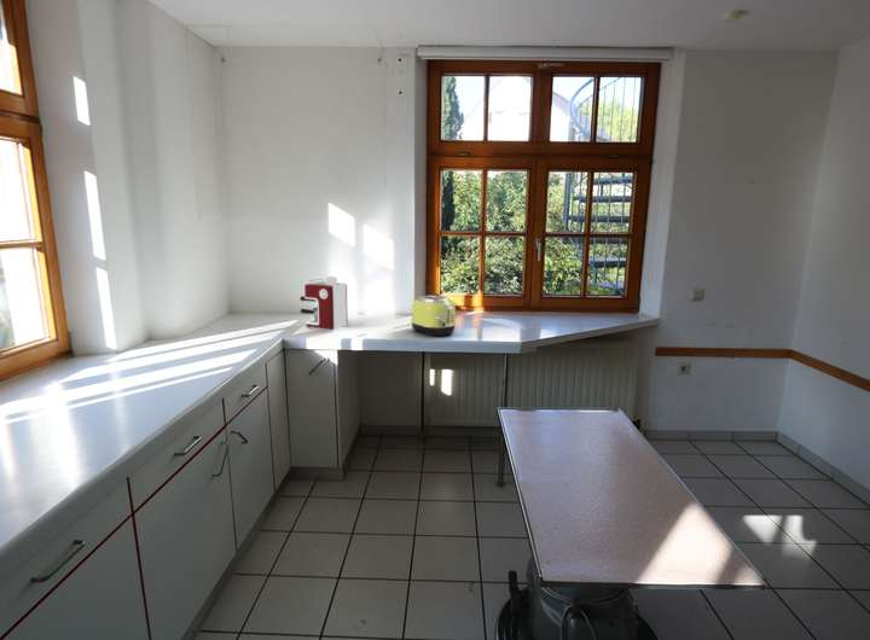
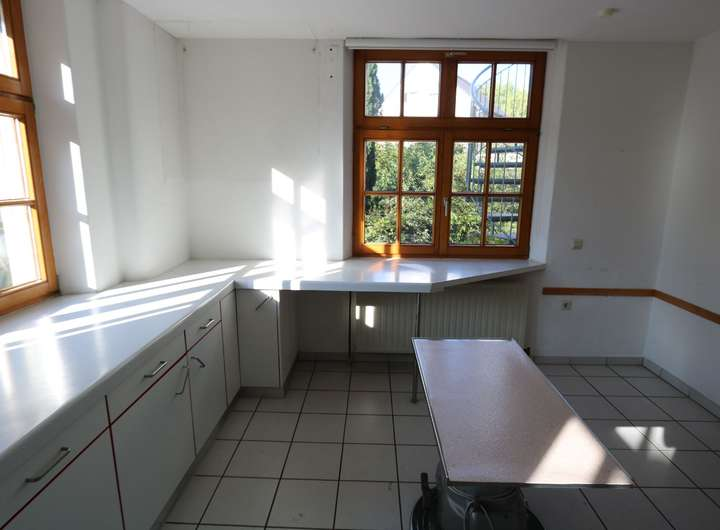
- coffee maker [298,275,349,331]
- toaster [410,295,457,338]
